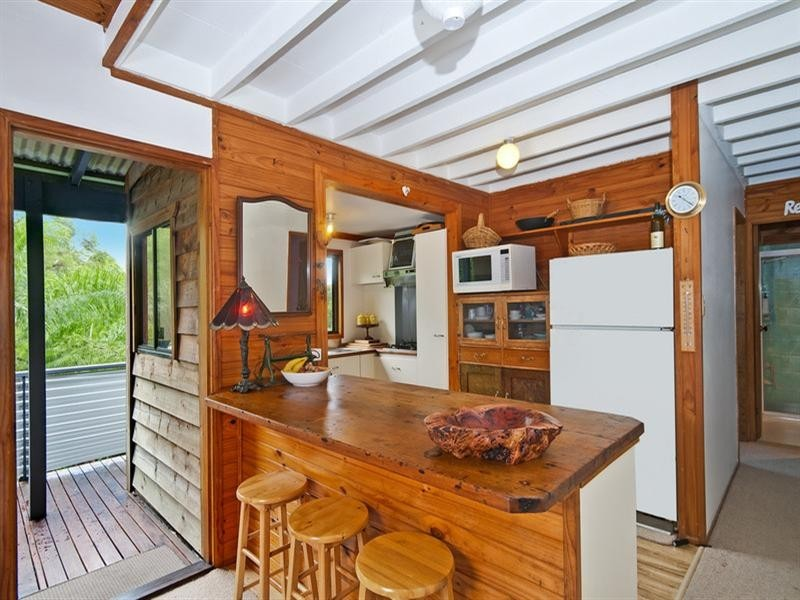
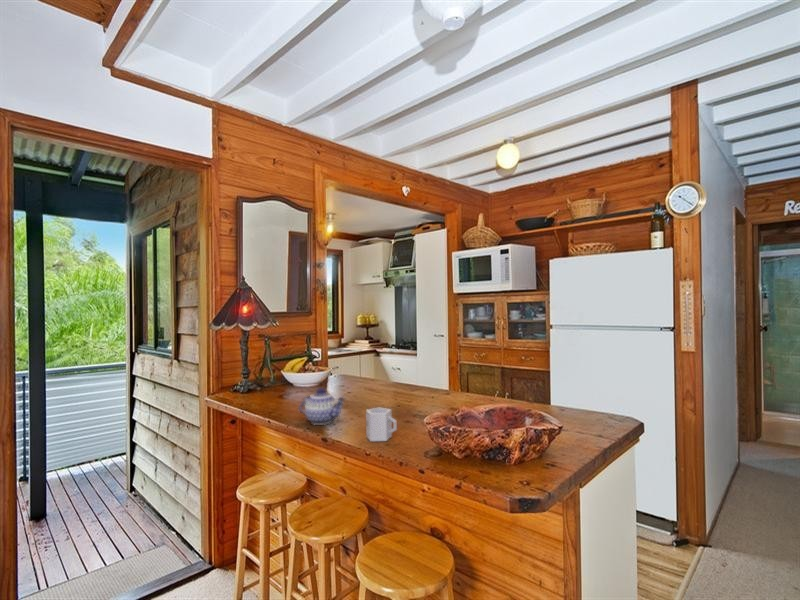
+ cup [365,407,398,442]
+ teapot [298,387,347,426]
